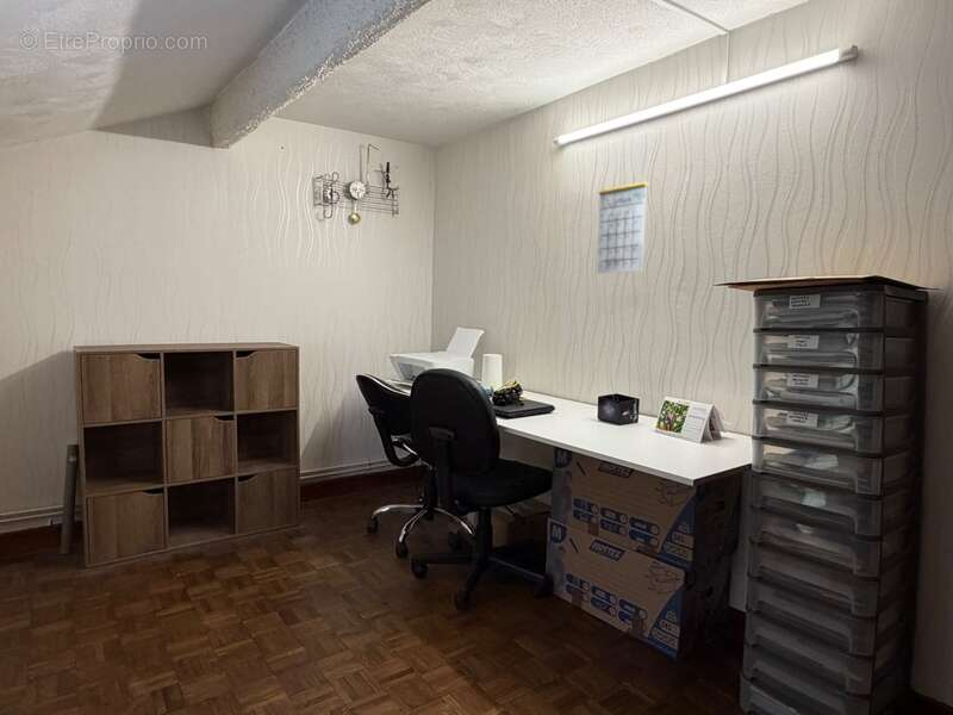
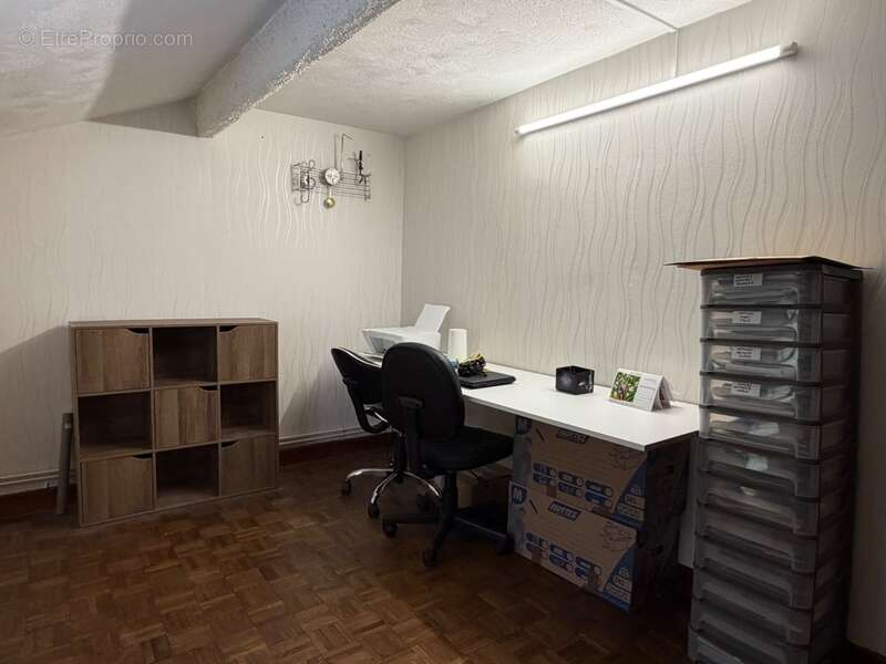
- calendar [596,164,649,274]
